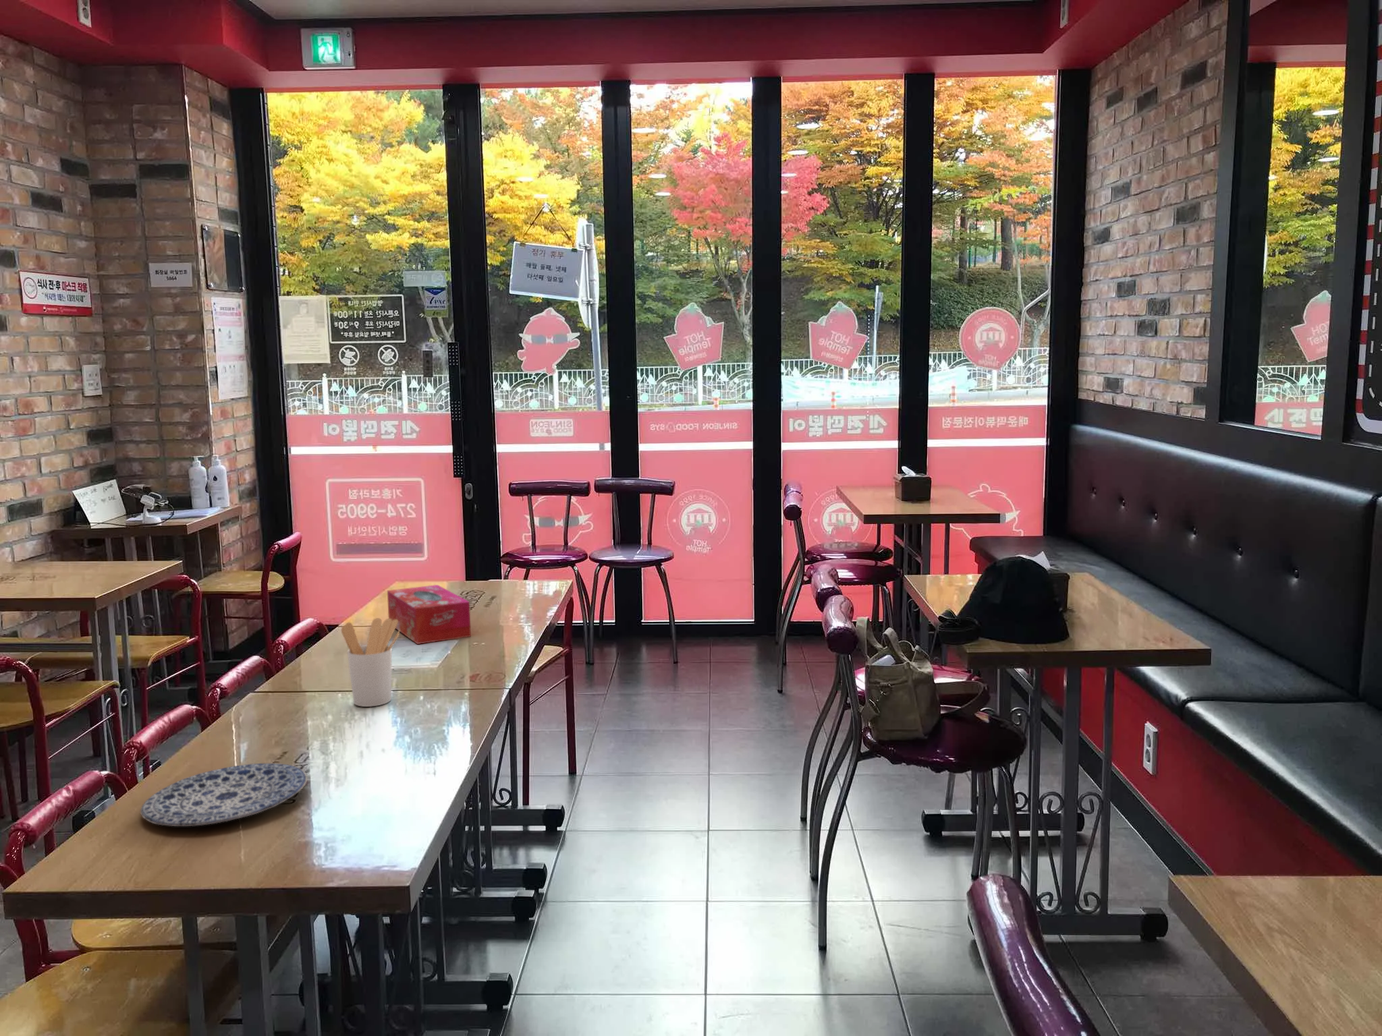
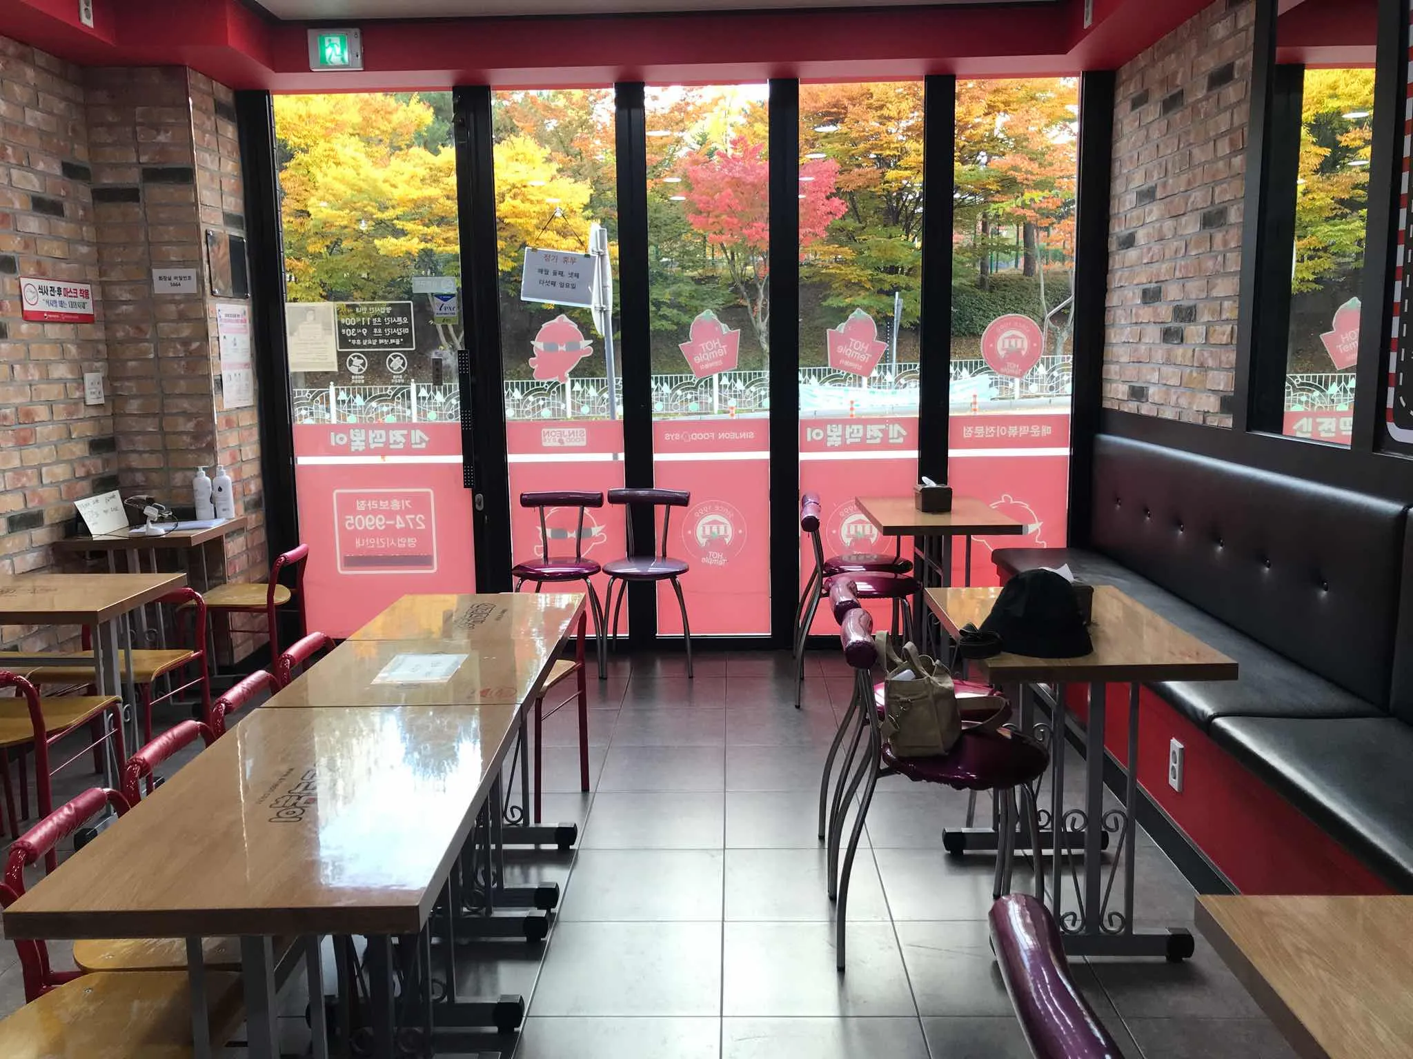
- utensil holder [341,617,400,707]
- tissue box [386,584,471,645]
- plate [139,763,308,827]
